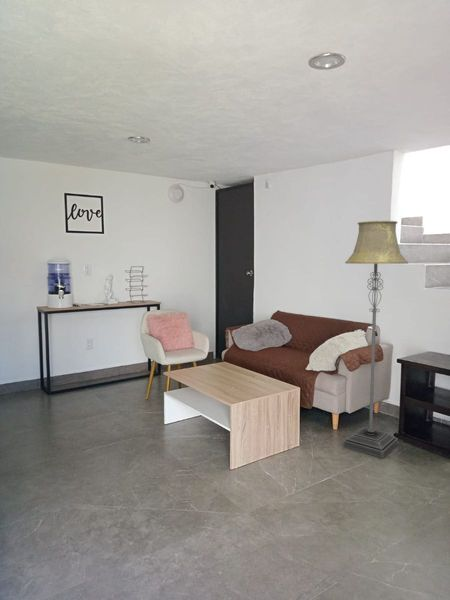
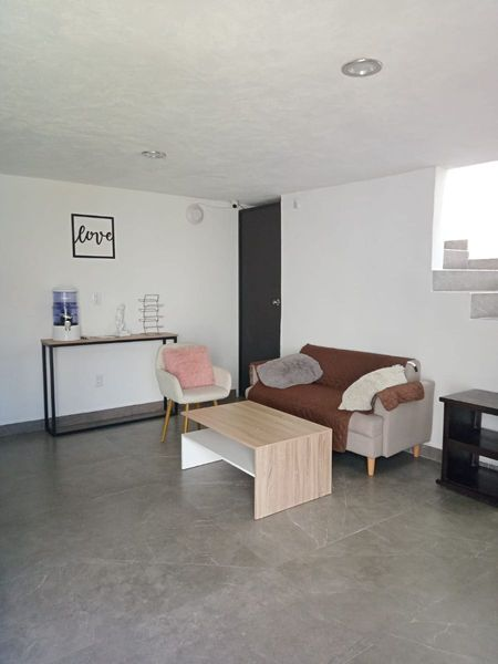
- floor lamp [342,220,409,459]
